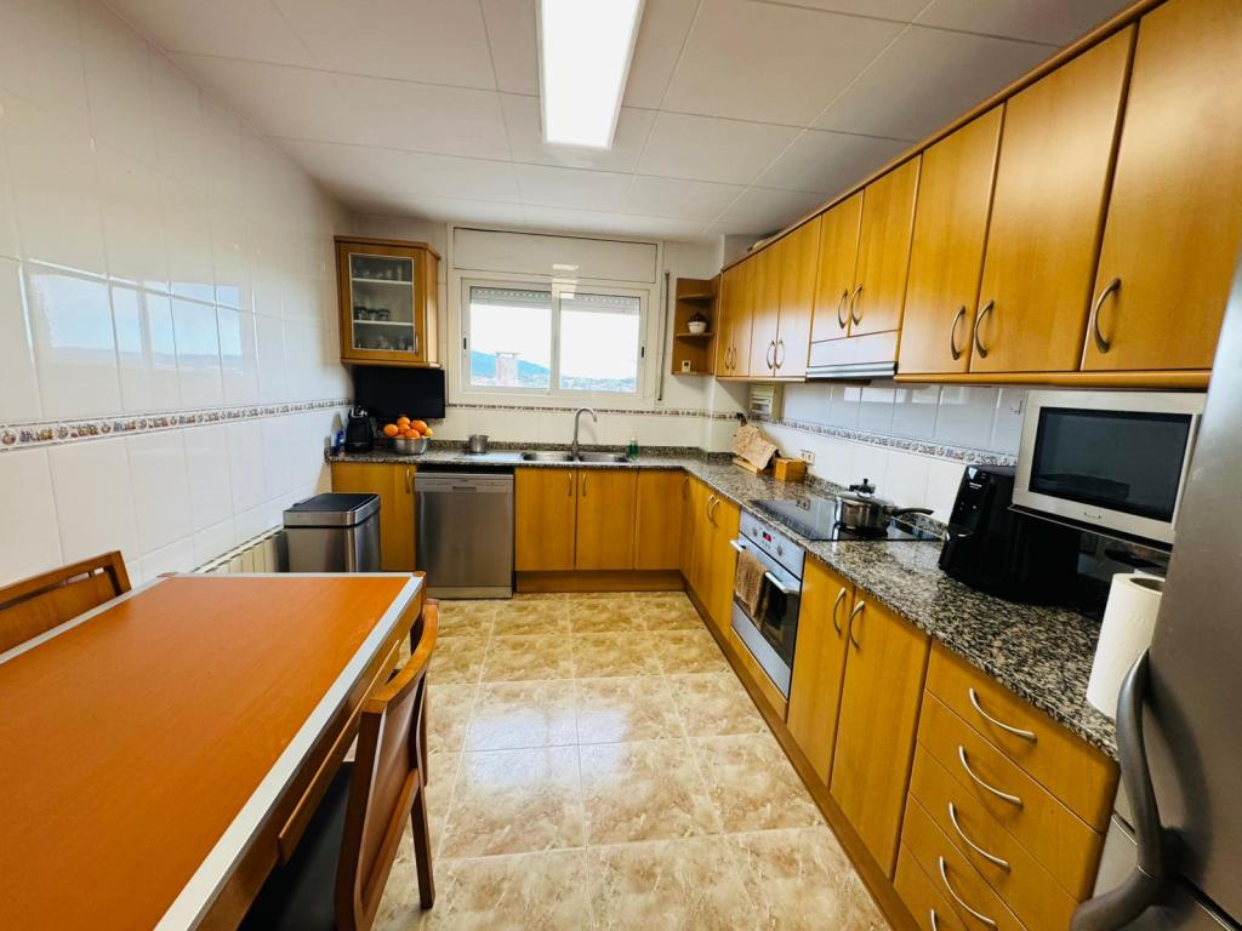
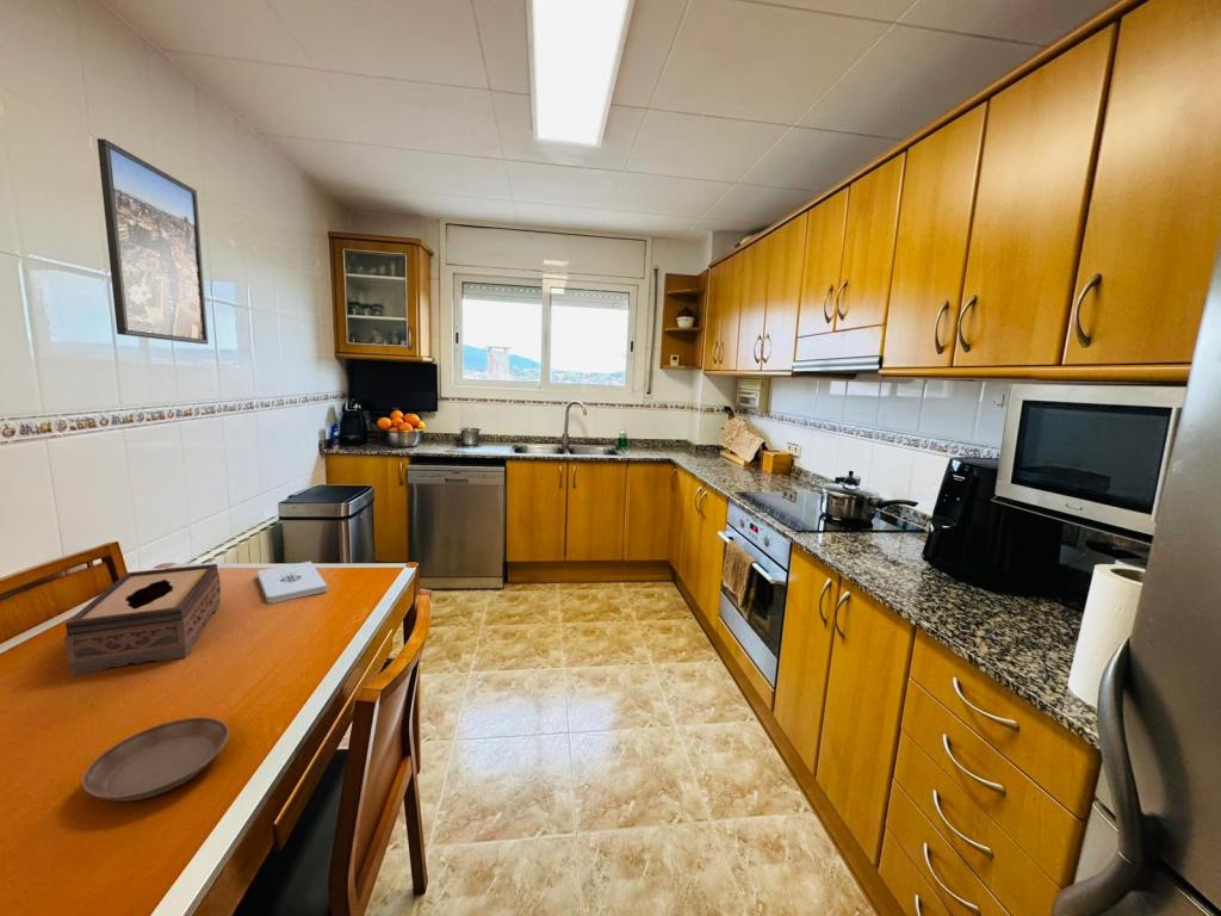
+ saucer [81,716,230,803]
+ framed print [97,137,210,345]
+ notepad [256,561,328,605]
+ tissue box [63,563,222,676]
